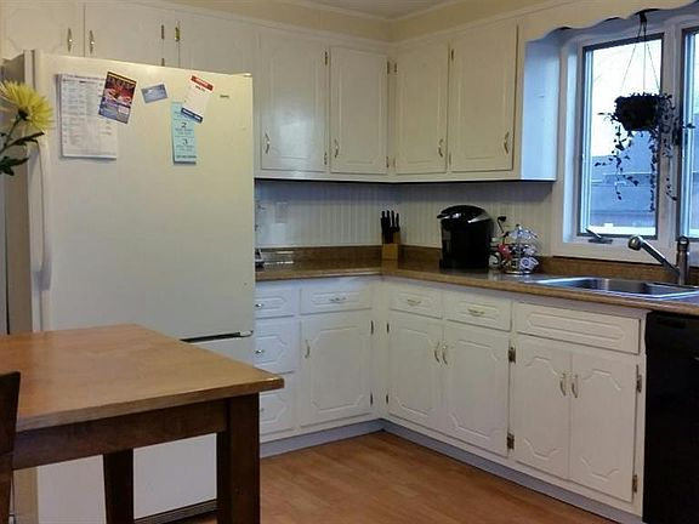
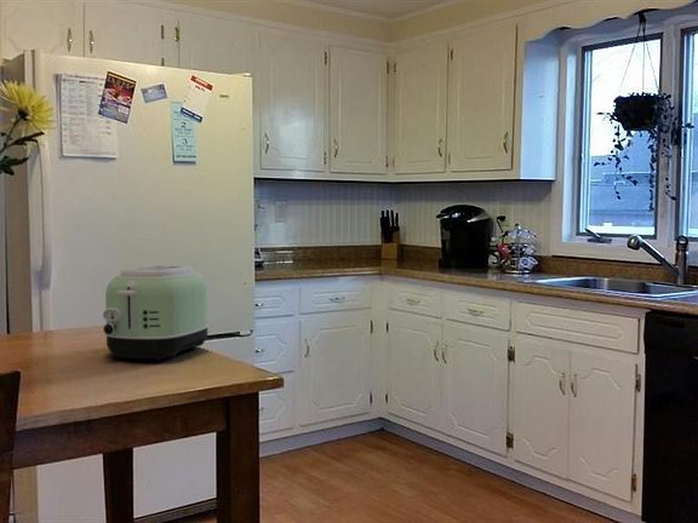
+ toaster [102,264,211,362]
